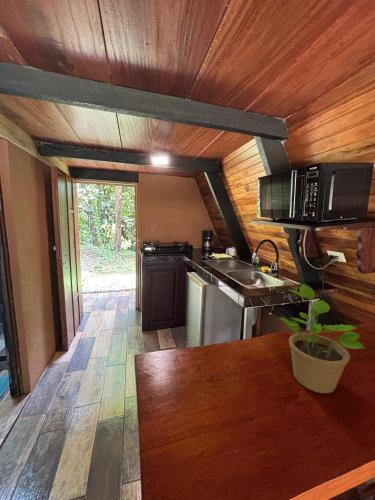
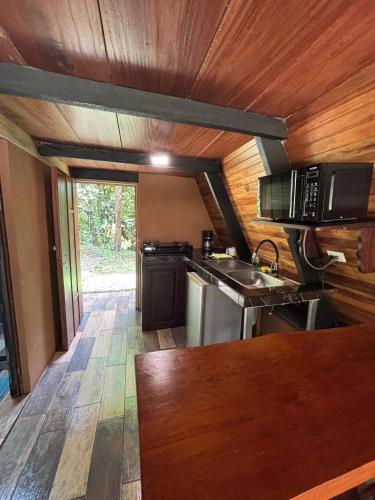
- potted plant [278,283,365,394]
